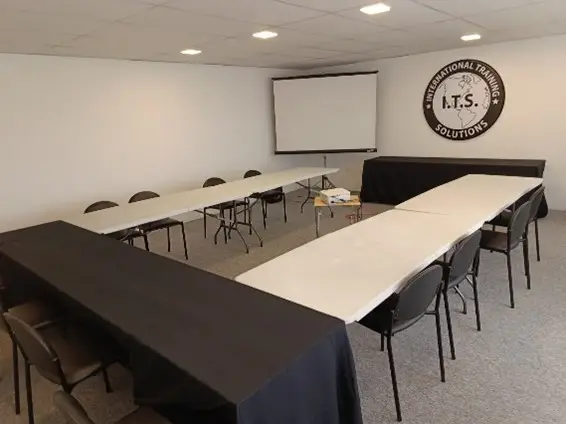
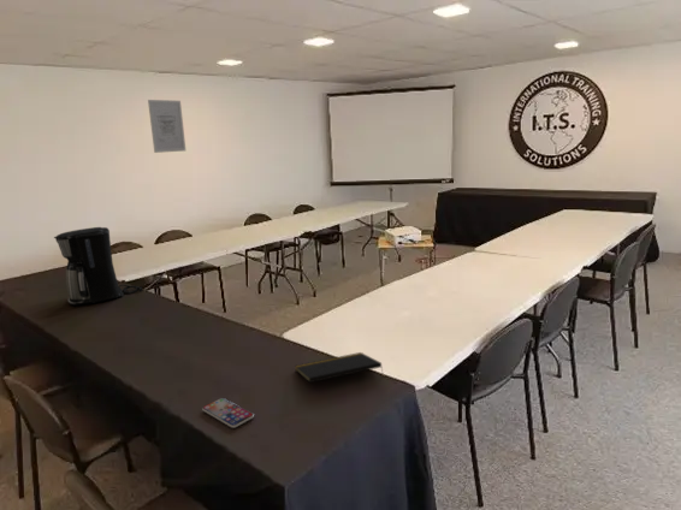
+ smartphone [201,397,255,429]
+ notepad [294,351,384,384]
+ coffee maker [53,226,144,307]
+ wall art [147,99,186,154]
